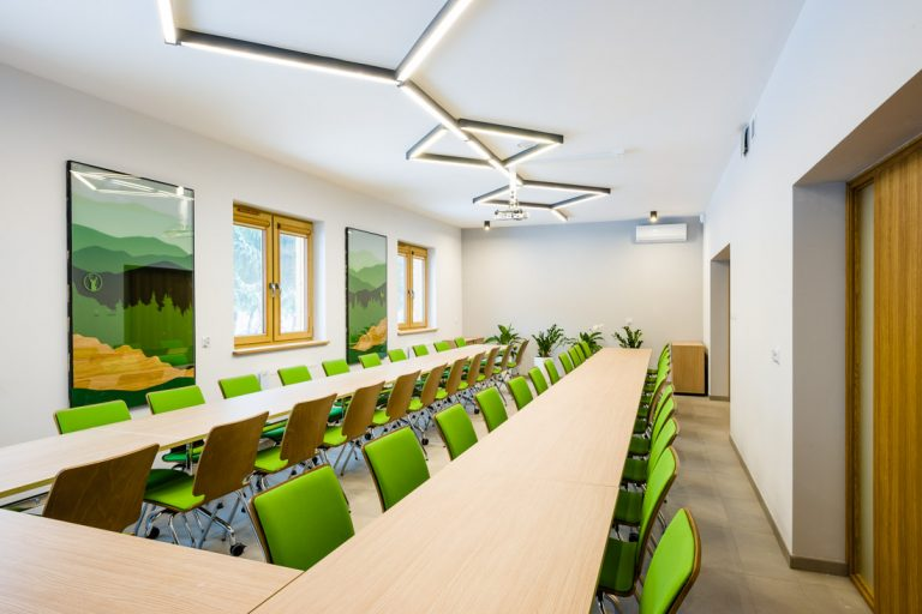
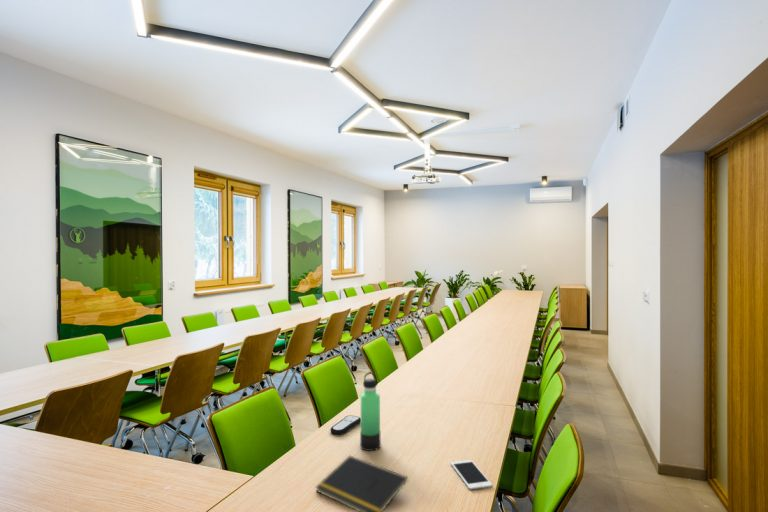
+ notepad [314,455,409,512]
+ remote control [329,414,361,436]
+ cell phone [450,459,493,491]
+ thermos bottle [359,371,382,452]
